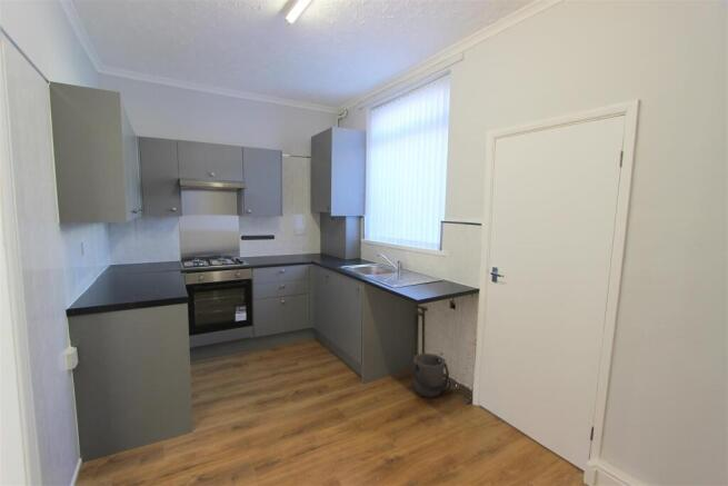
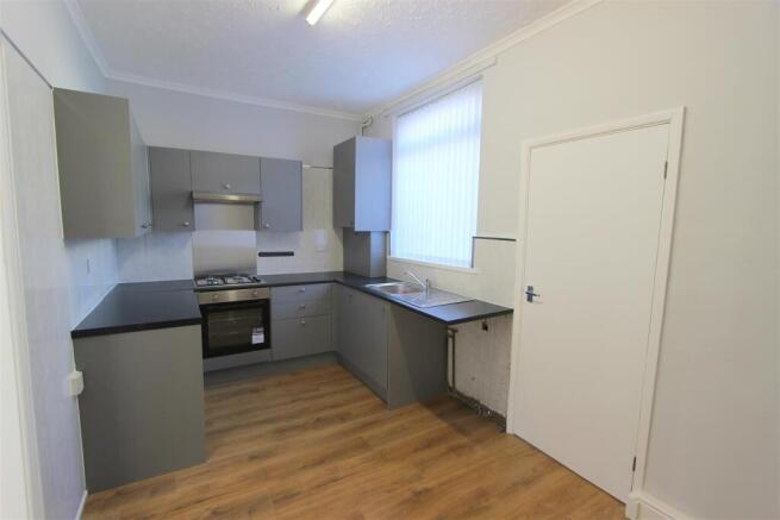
- bucket [411,353,450,398]
